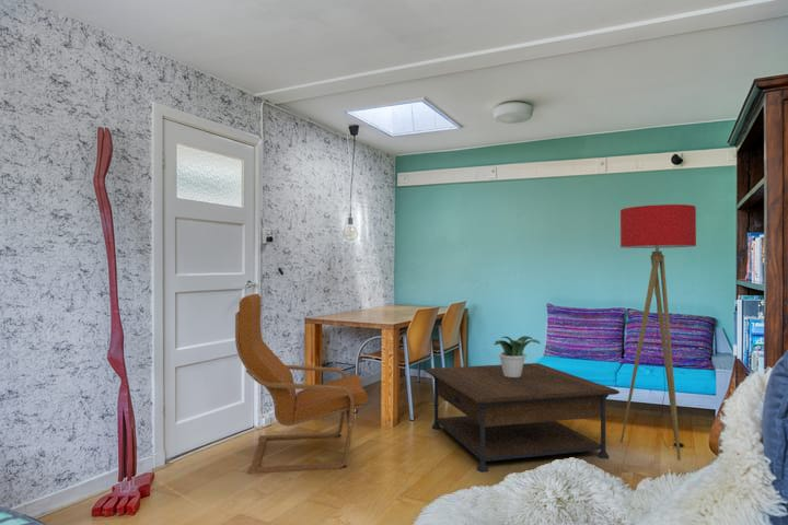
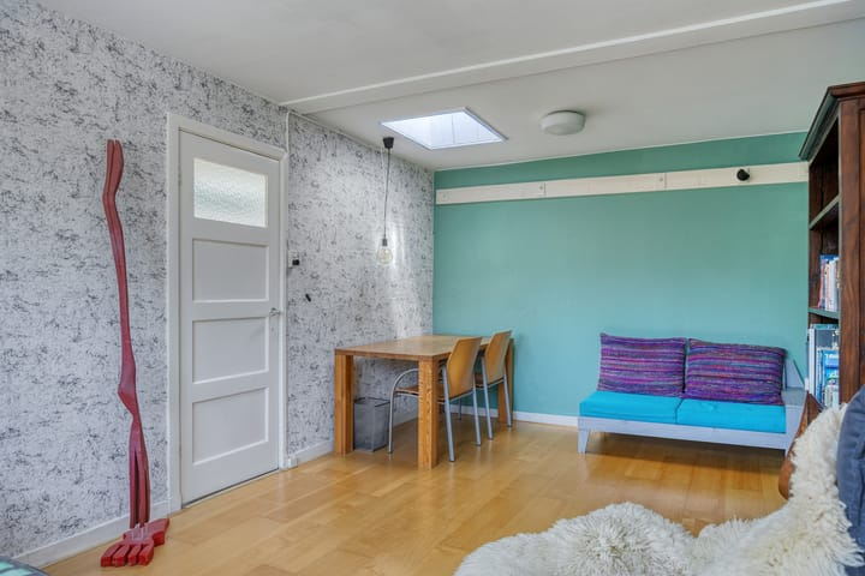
- potted plant [494,335,542,377]
- armchair [234,293,370,475]
- floor lamp [619,203,697,460]
- coffee table [424,362,621,474]
